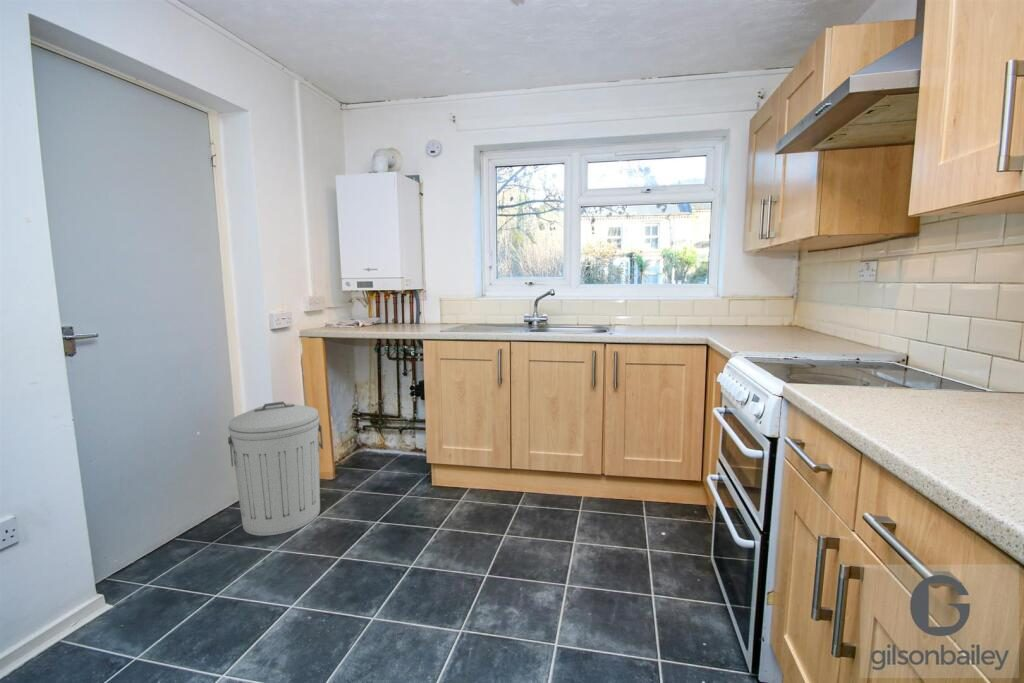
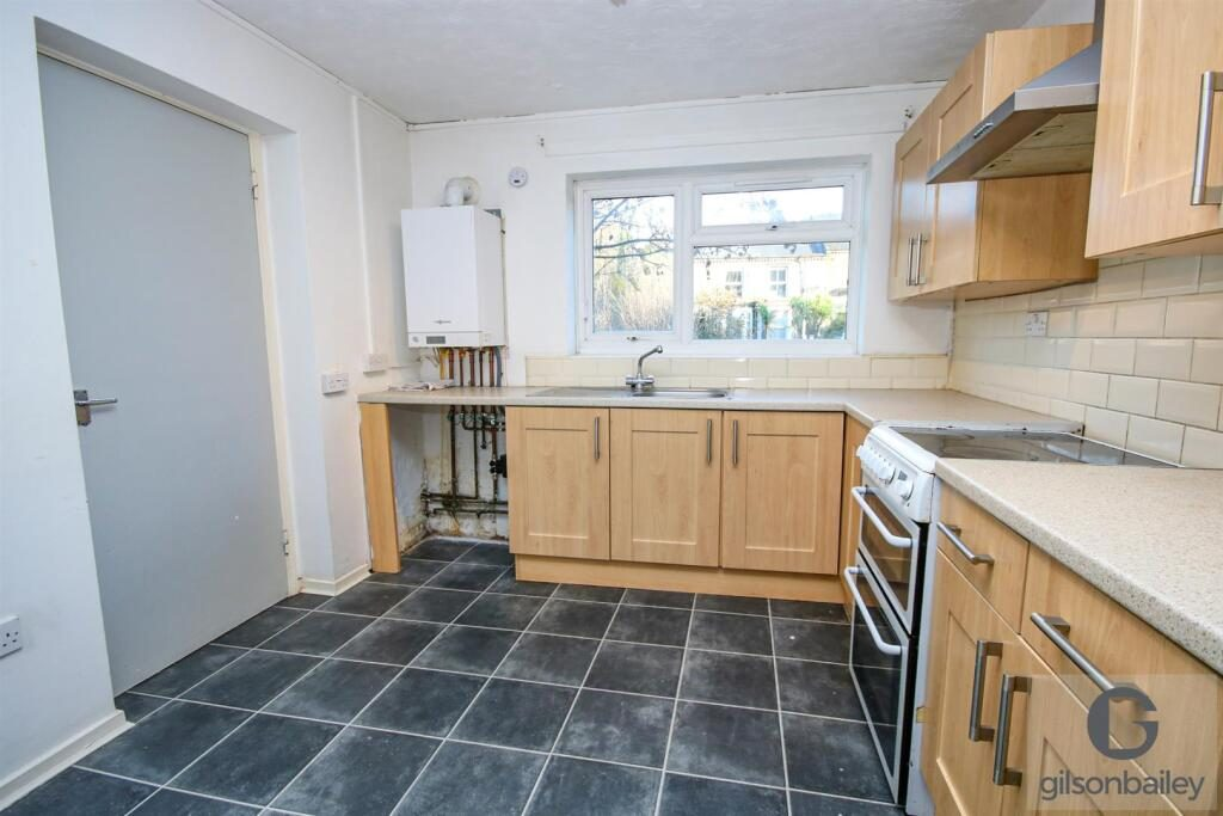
- trash can [227,401,324,537]
